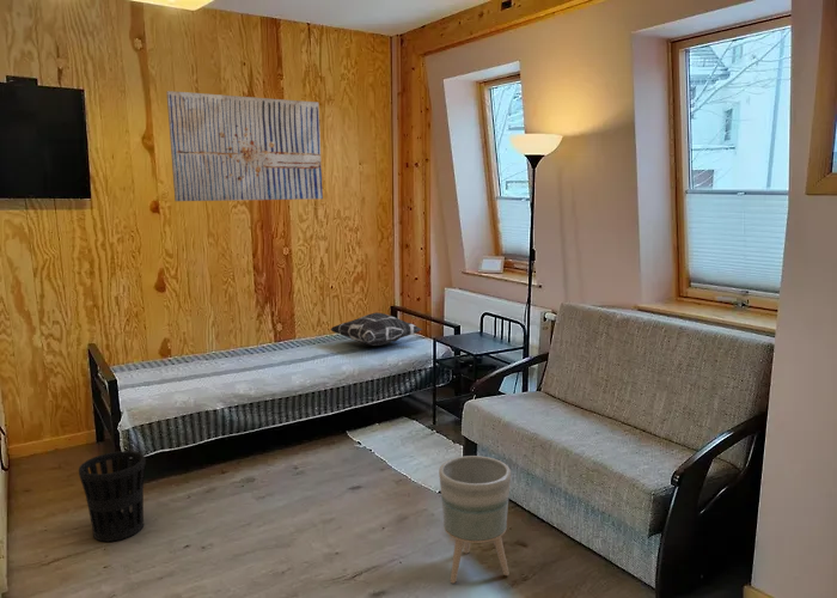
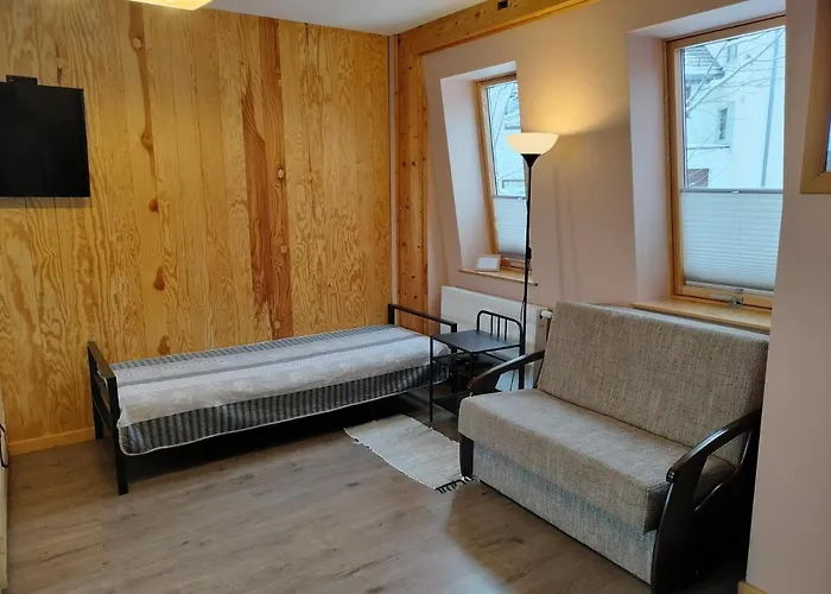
- decorative pillow [329,311,423,347]
- wall art [165,90,324,202]
- wastebasket [78,450,147,543]
- planter [438,454,512,585]
